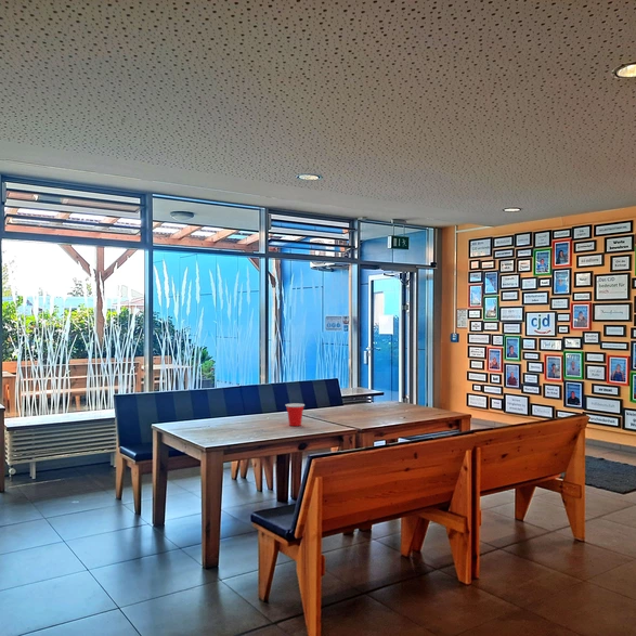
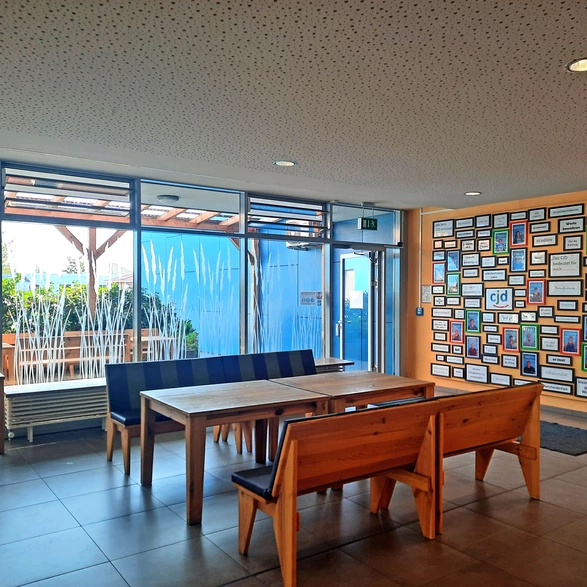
- cup [285,403,306,427]
